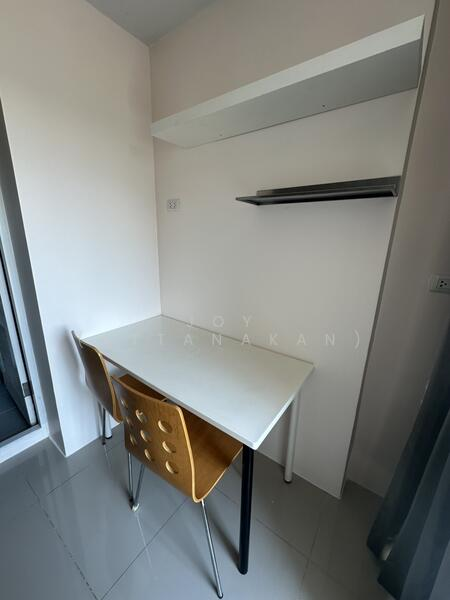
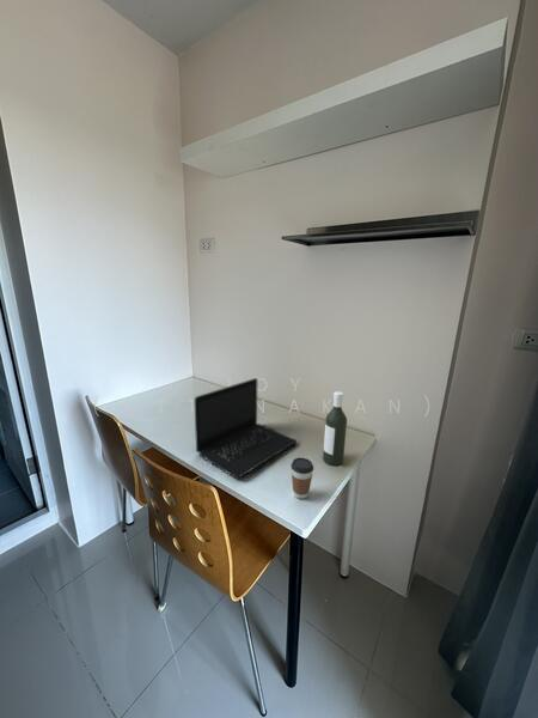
+ laptop [194,377,299,480]
+ bottle [322,390,348,467]
+ coffee cup [291,456,314,500]
